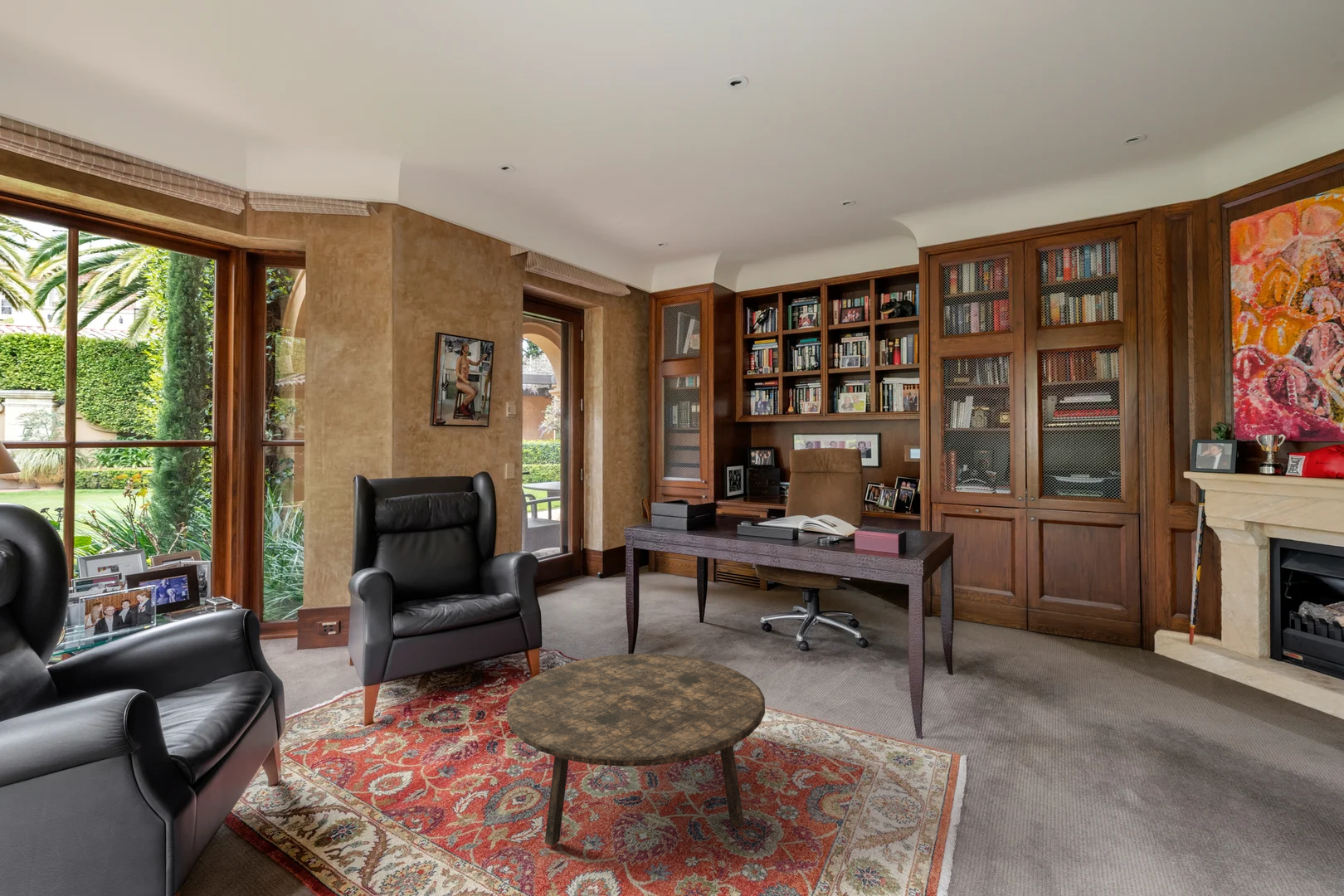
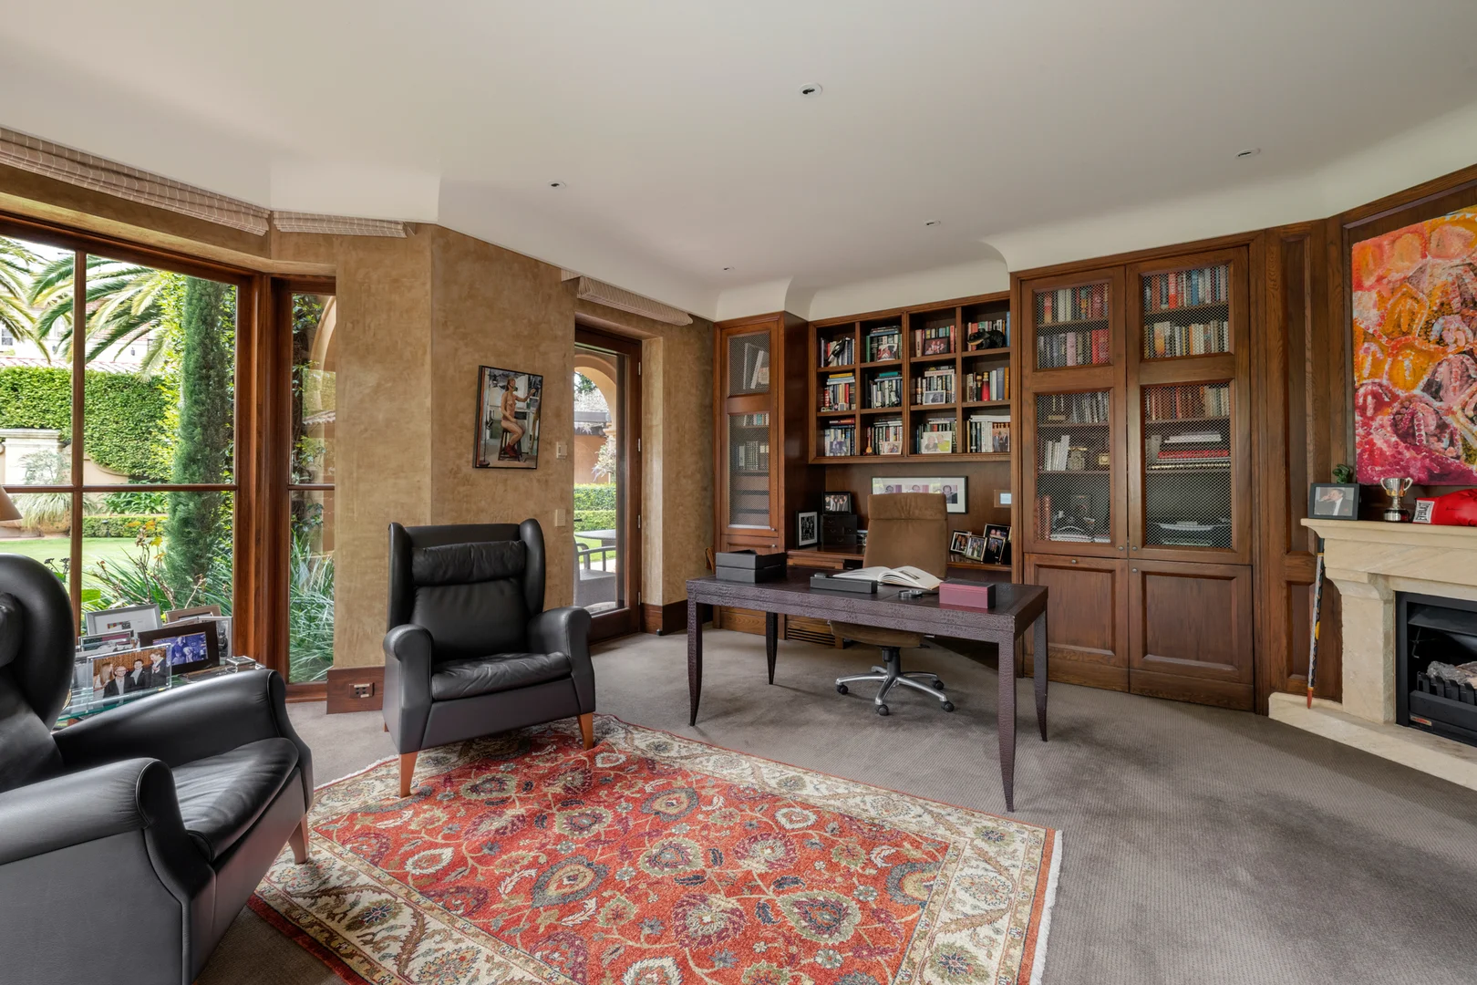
- coffee table [506,653,766,847]
